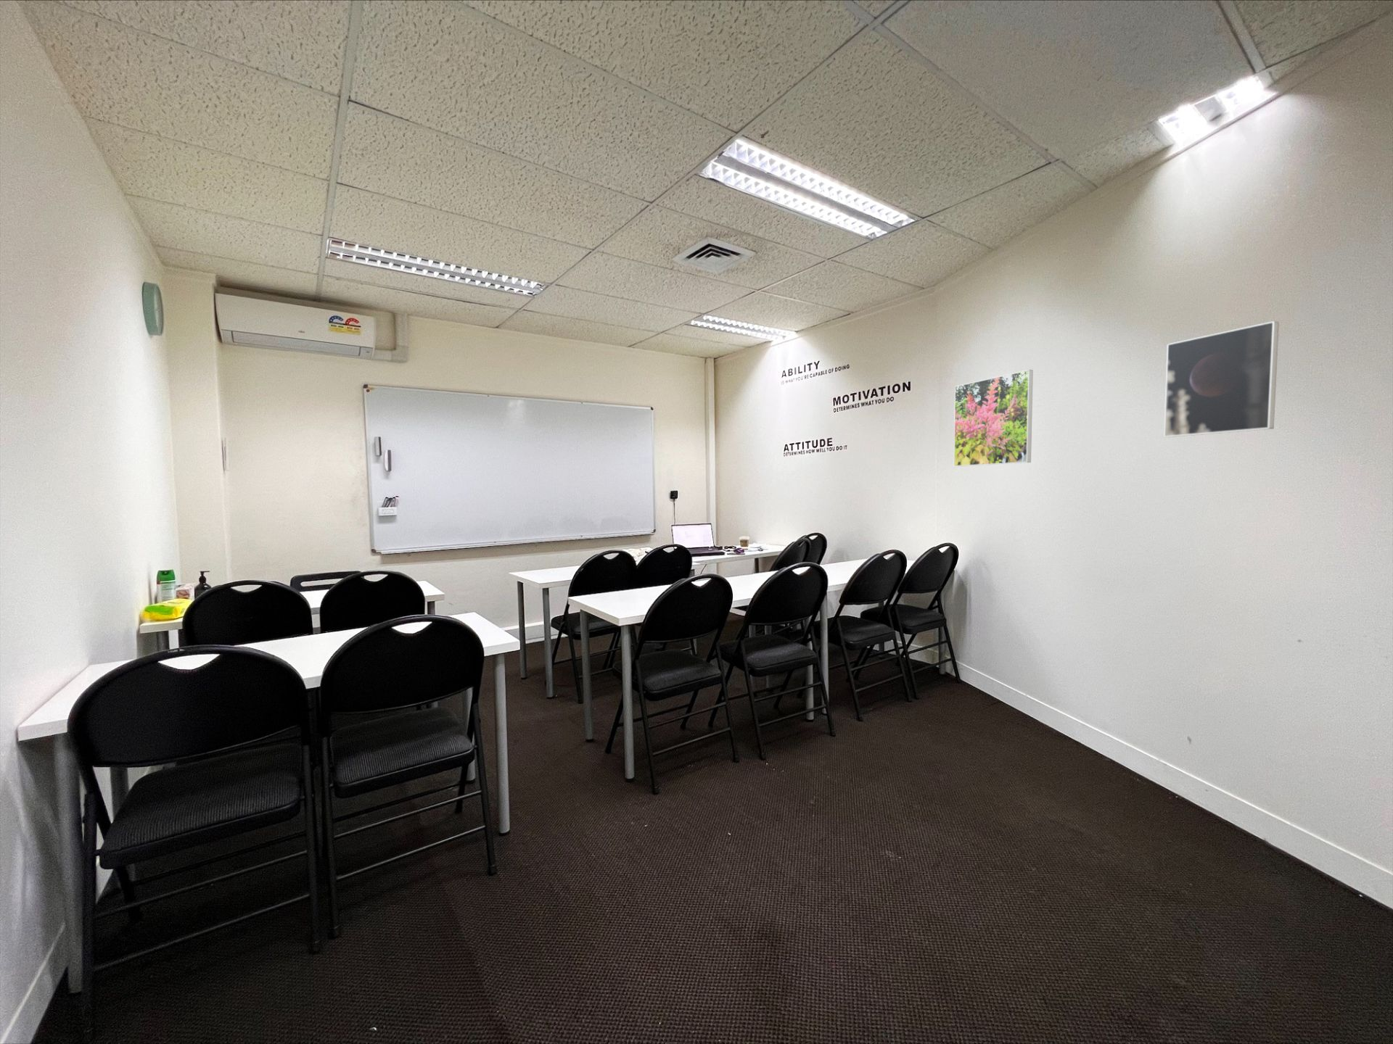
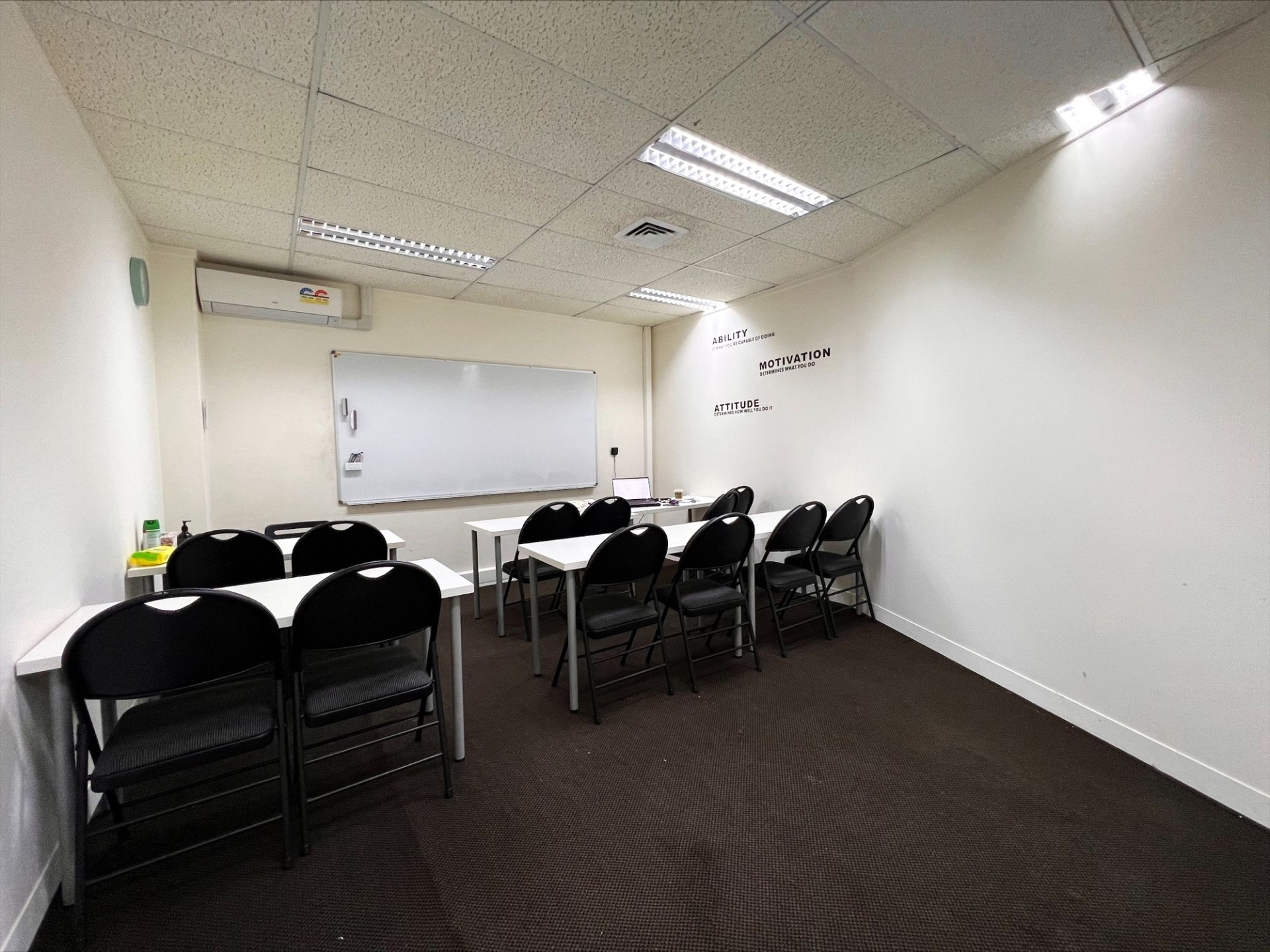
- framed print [953,370,1034,467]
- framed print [1163,320,1280,438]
